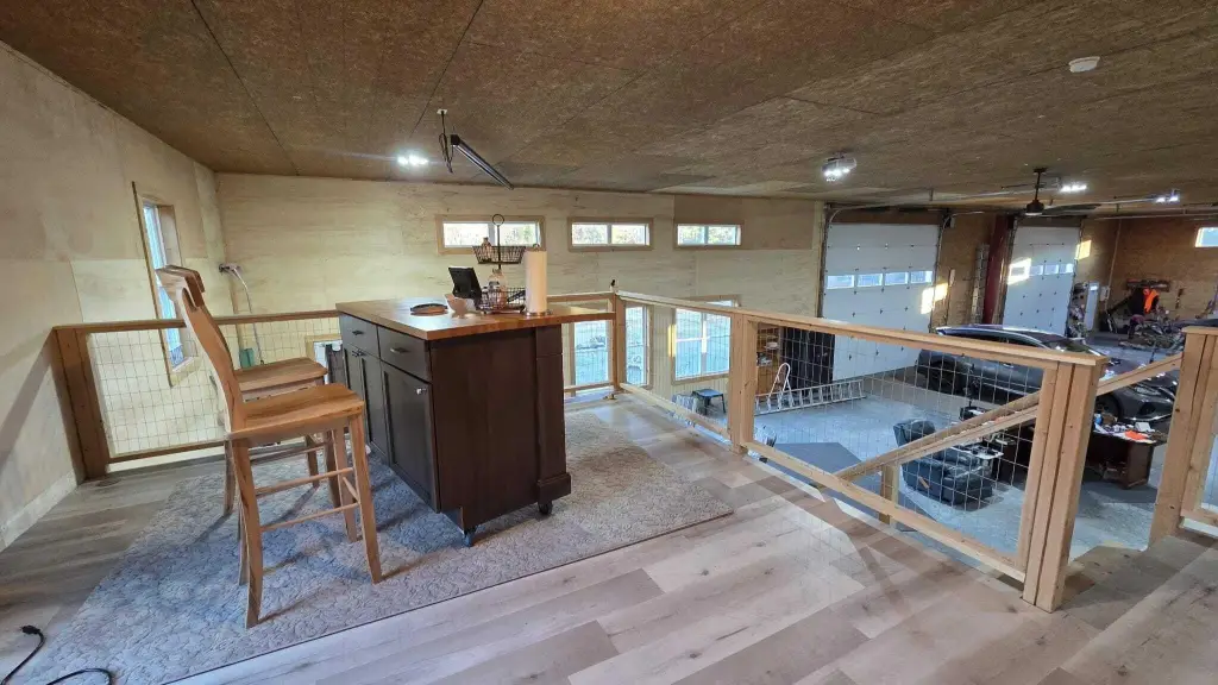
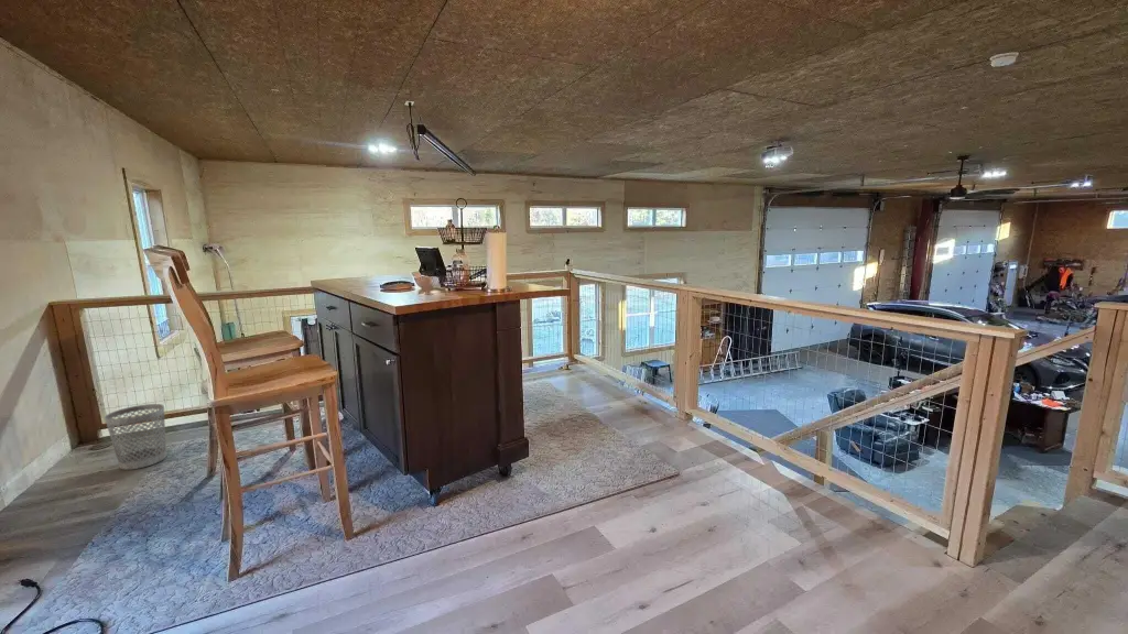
+ wastebasket [104,403,167,471]
